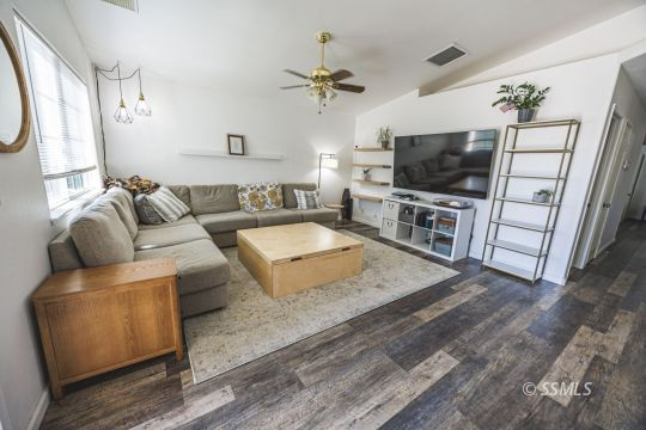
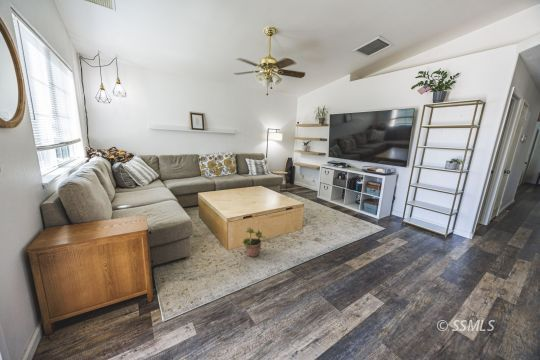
+ potted plant [241,224,266,258]
